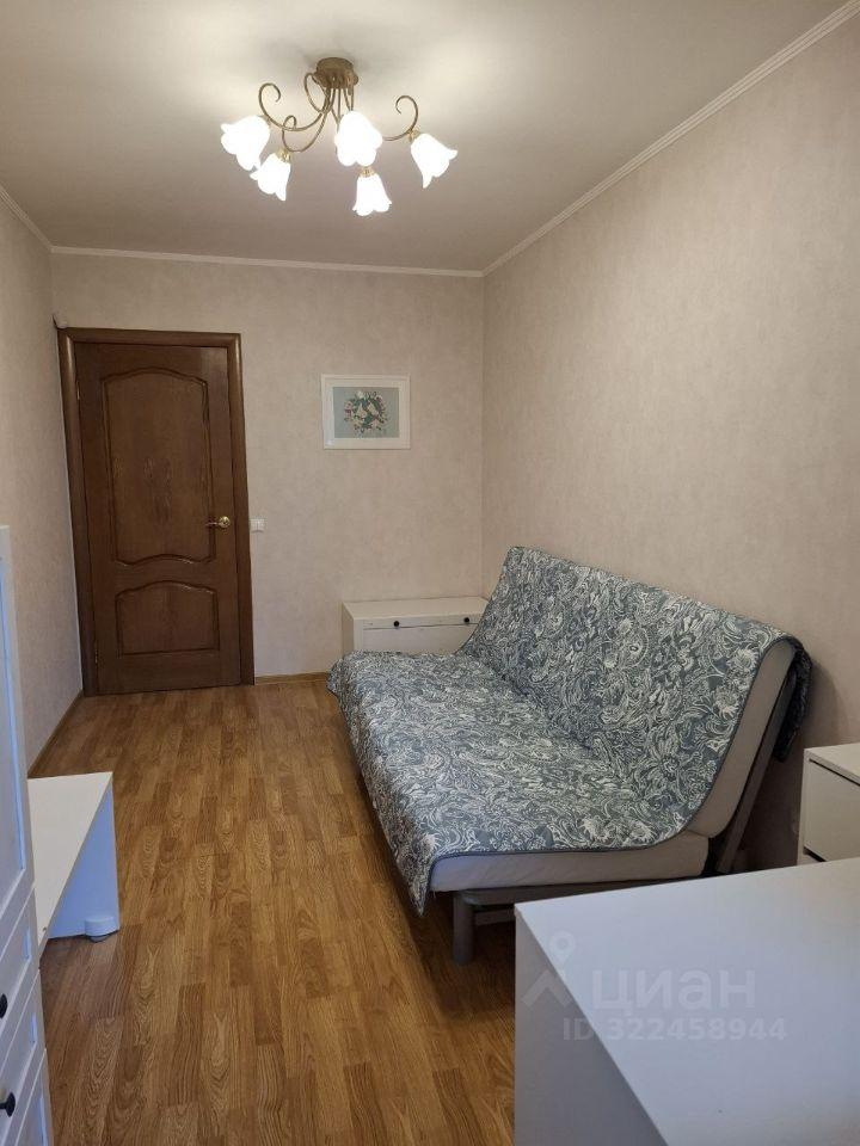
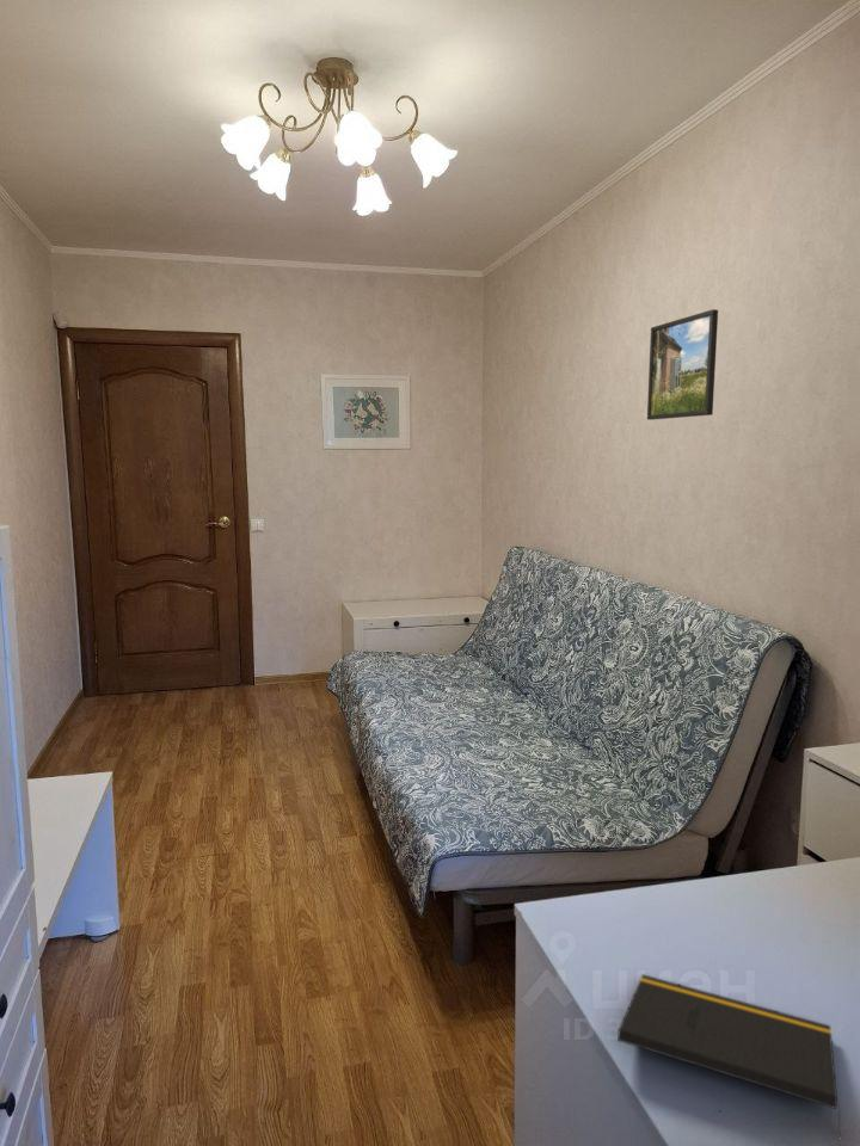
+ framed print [646,308,719,421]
+ notepad [616,973,842,1136]
